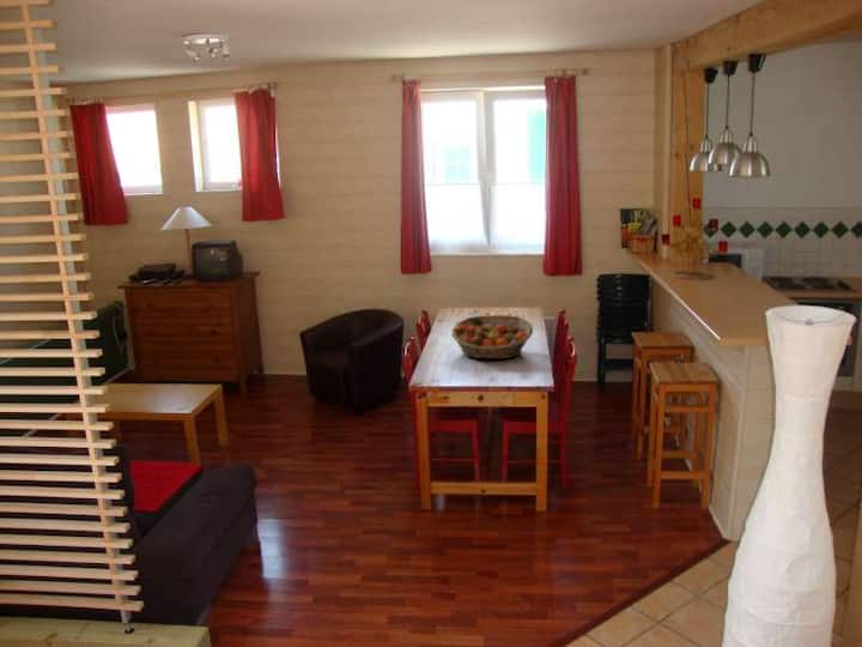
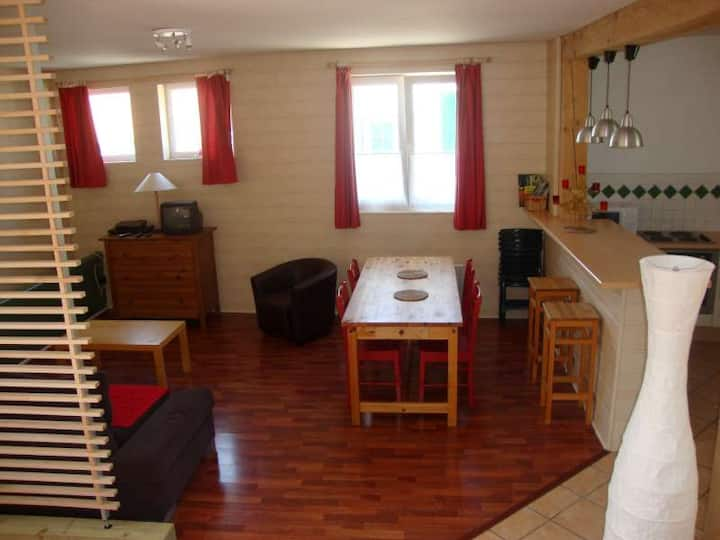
- fruit basket [450,314,534,359]
